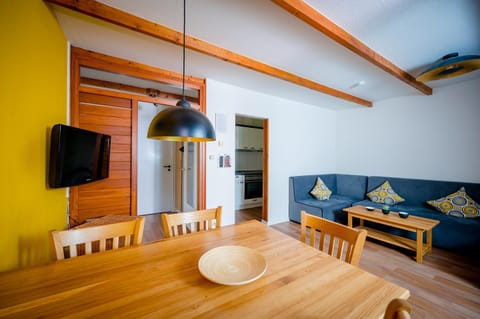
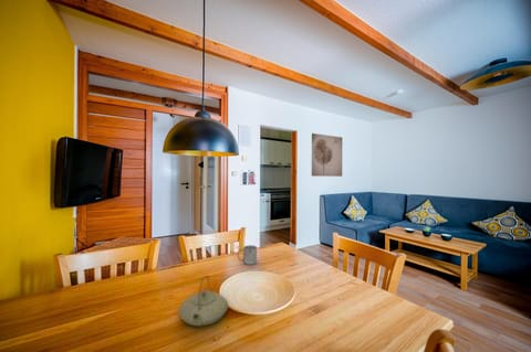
+ teapot [177,275,229,327]
+ mug [237,244,258,266]
+ wall art [311,132,343,178]
